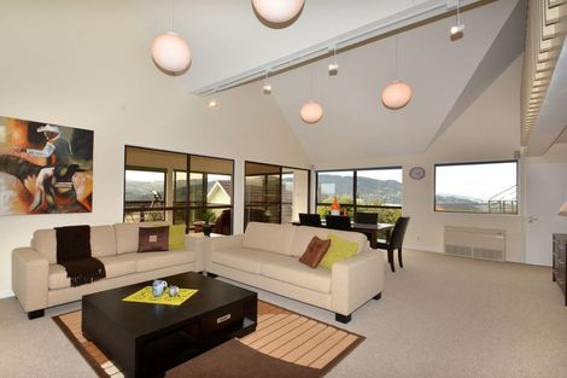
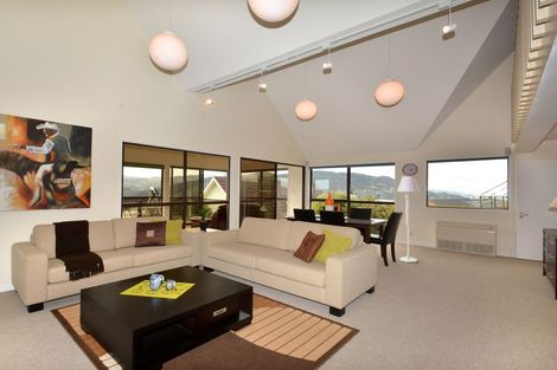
+ floor lamp [396,175,421,264]
